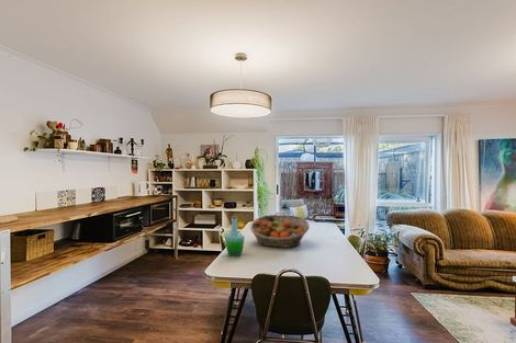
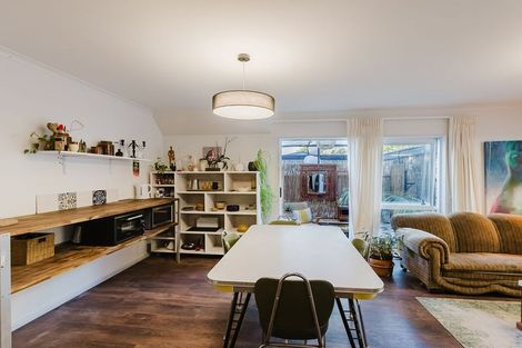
- bottle [224,215,246,258]
- fruit basket [249,214,311,249]
